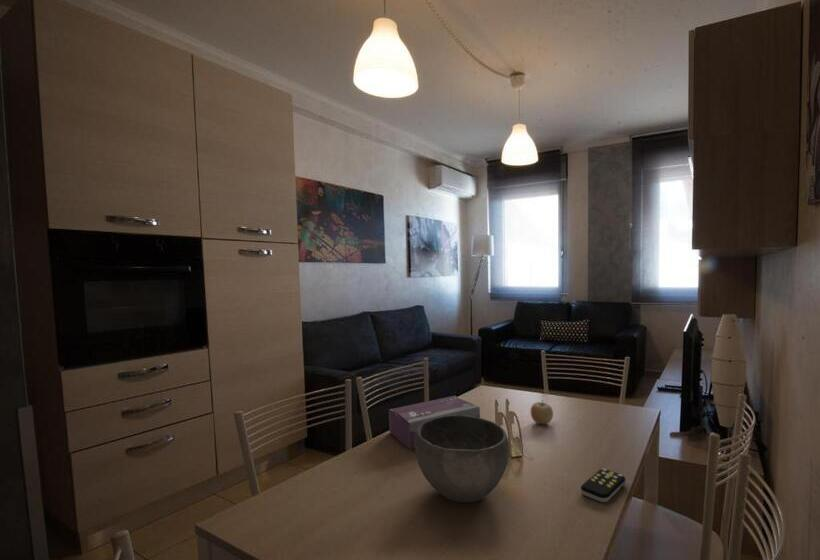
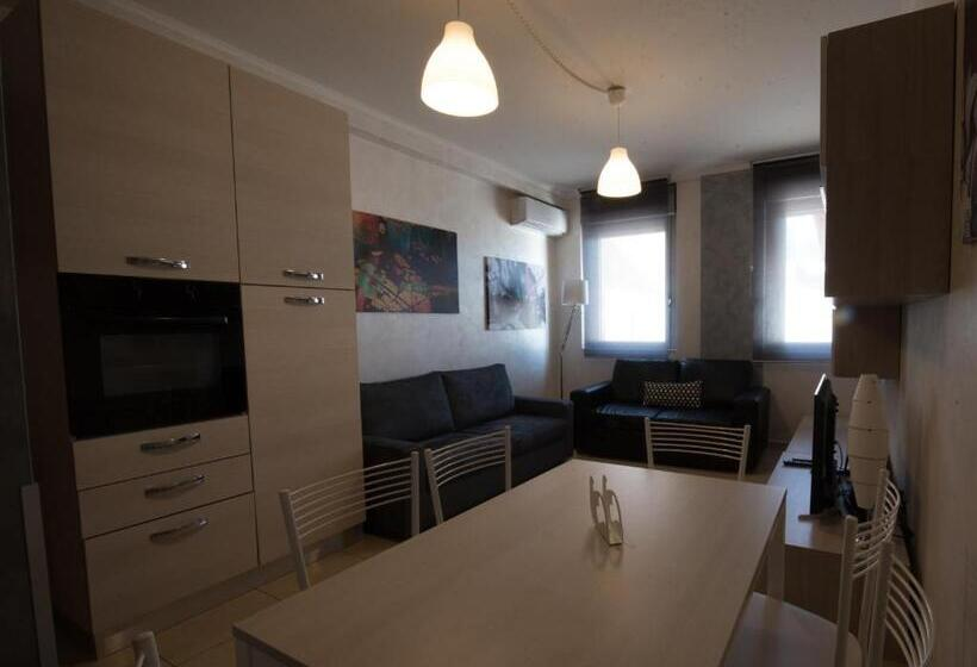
- bowl [414,415,510,504]
- tissue box [388,395,481,450]
- remote control [580,468,626,503]
- fruit [530,399,554,425]
